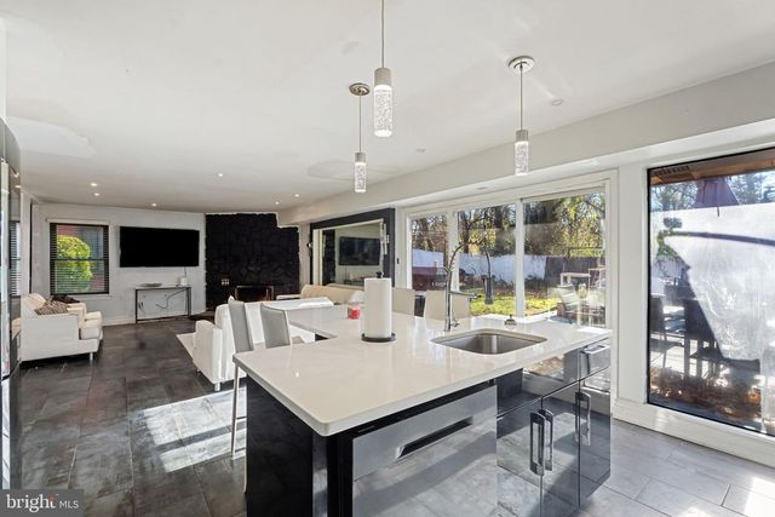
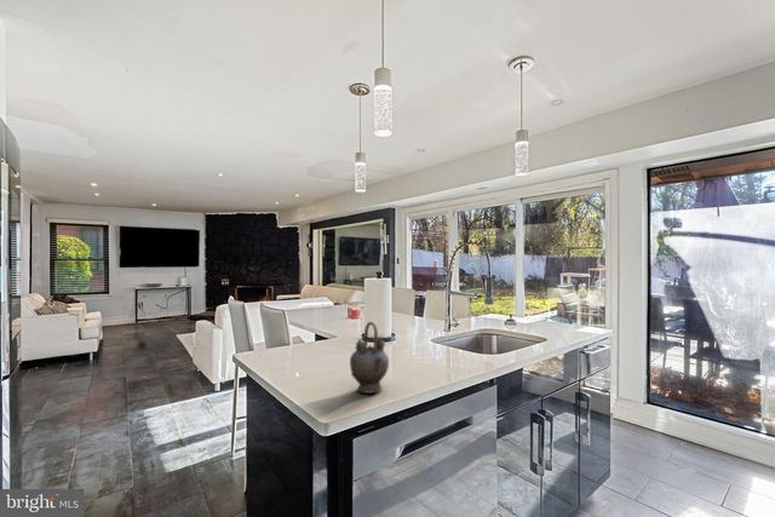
+ teapot [349,321,390,395]
